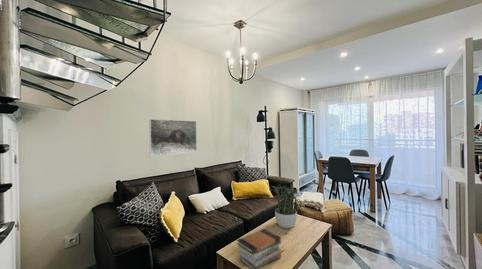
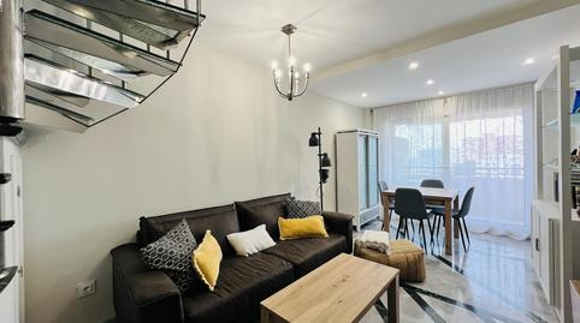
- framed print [148,118,198,158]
- potted plant [271,183,300,229]
- book stack [236,228,282,269]
